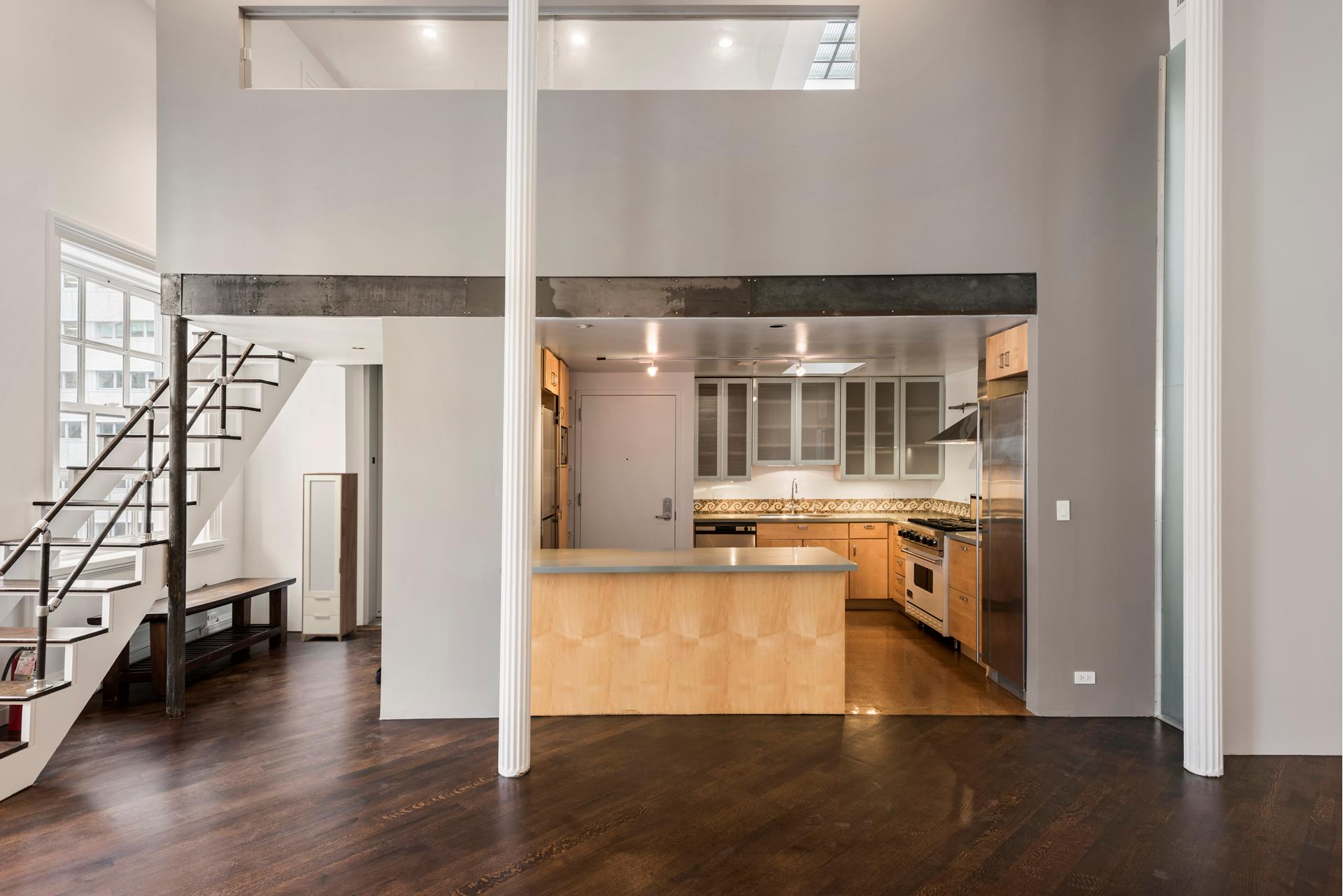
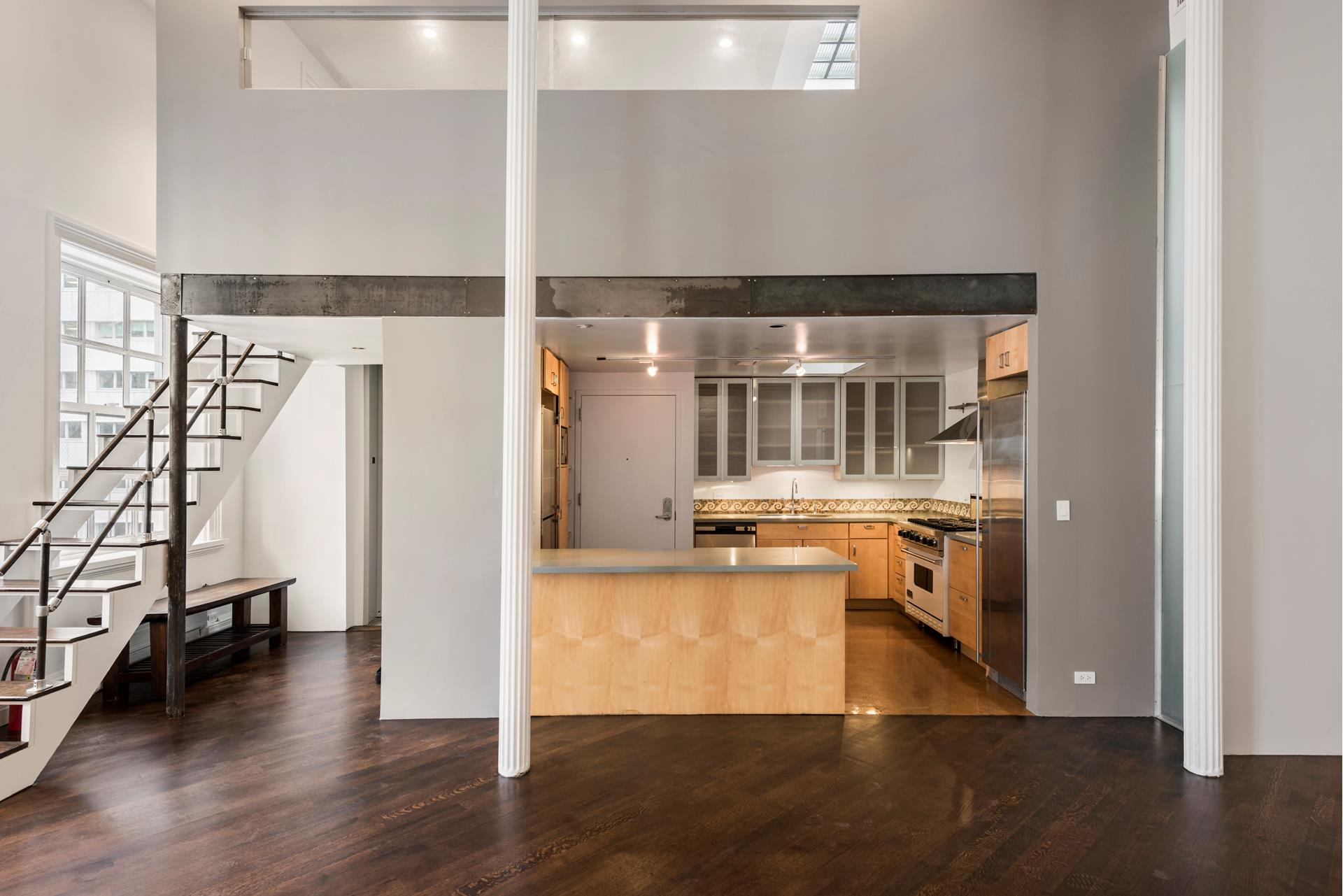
- cabinet [301,472,359,643]
